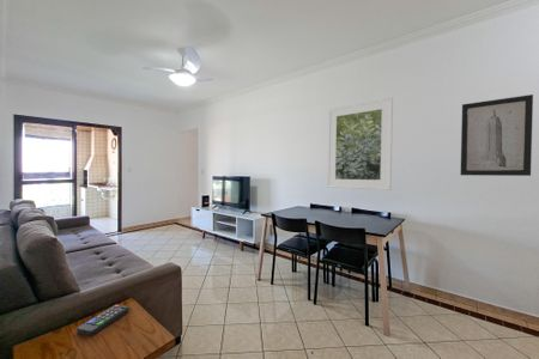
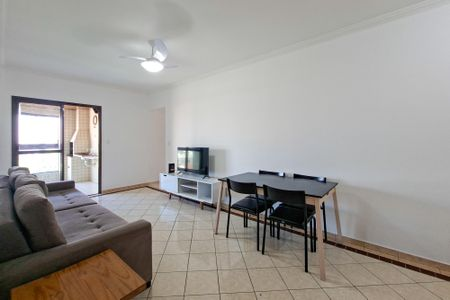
- wall art [460,93,534,177]
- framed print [326,96,394,191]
- remote control [75,304,129,337]
